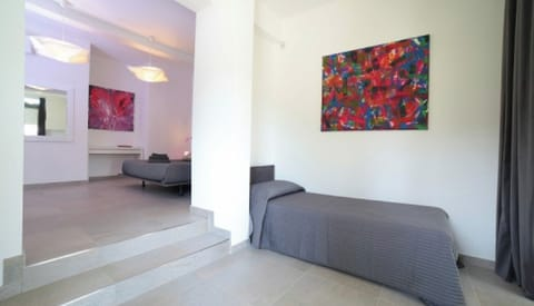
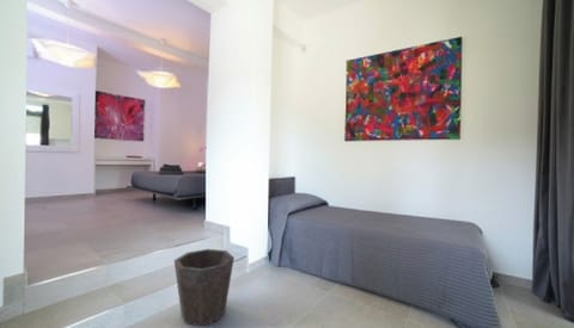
+ waste bin [173,248,236,327]
